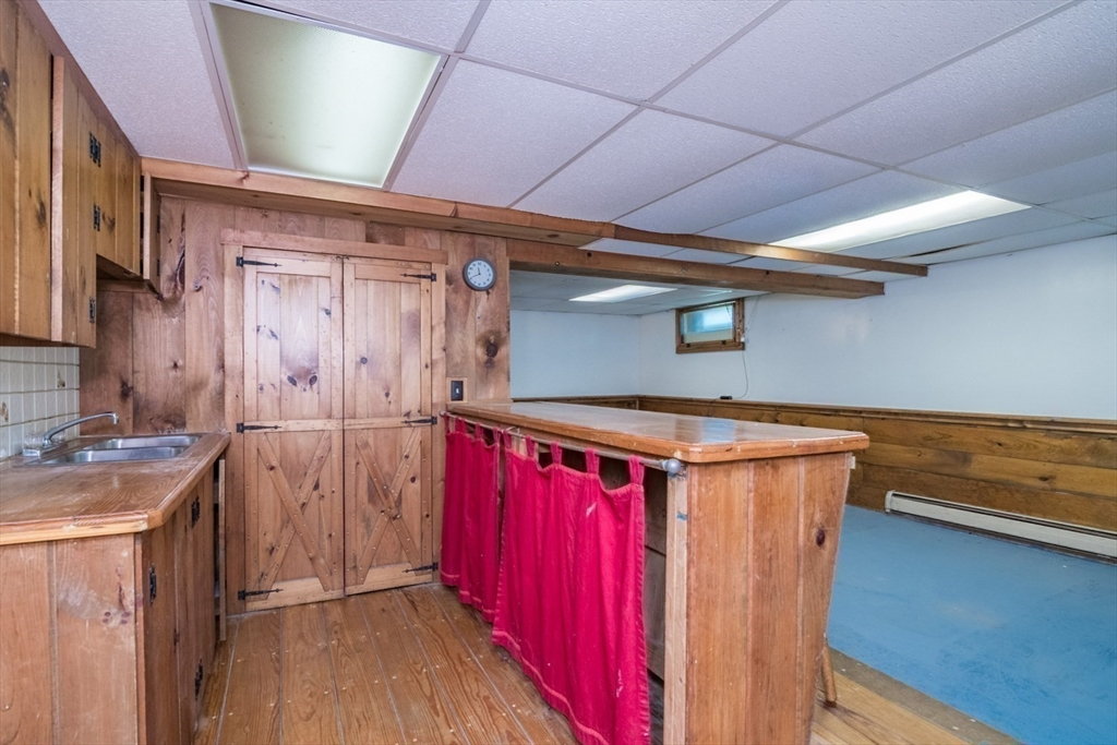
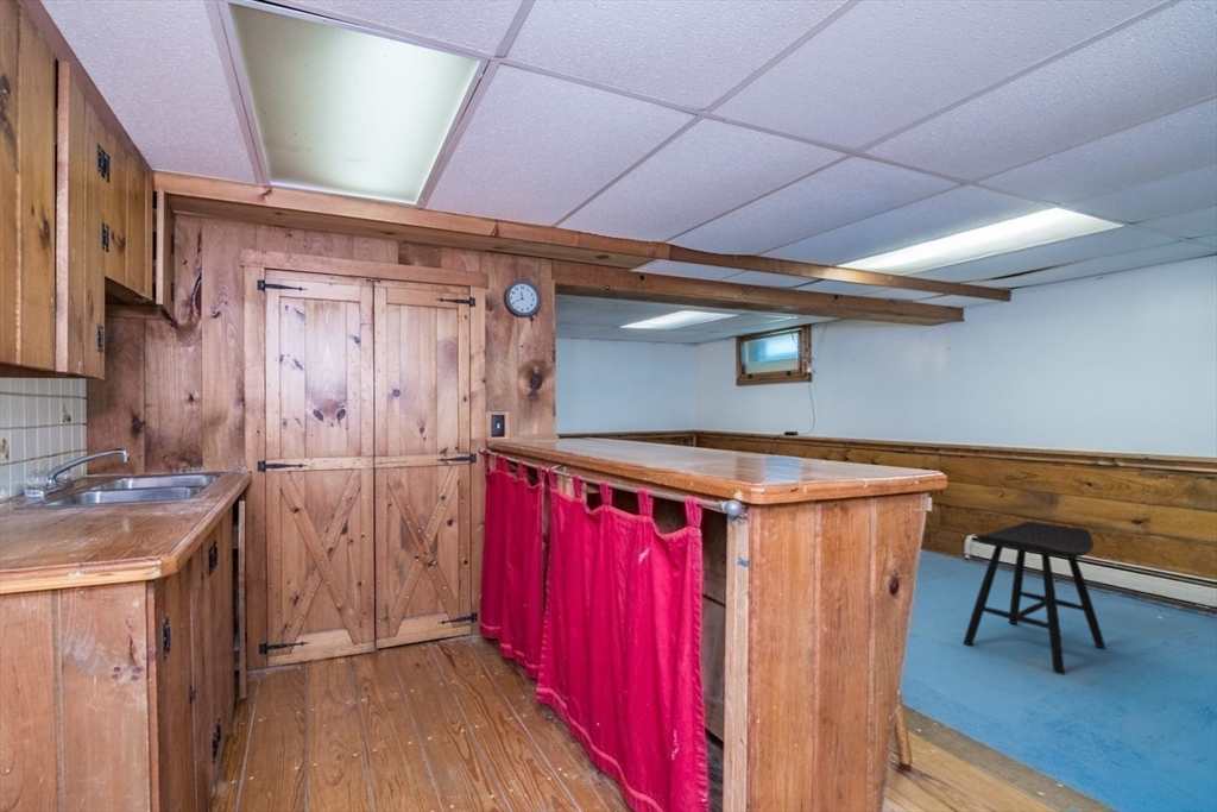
+ stool [961,520,1106,676]
